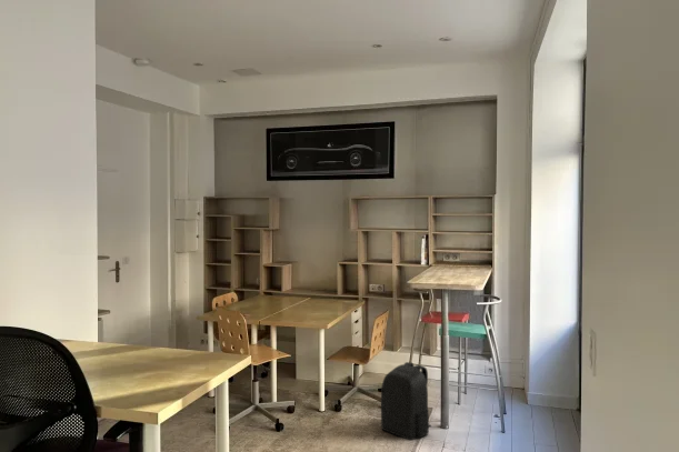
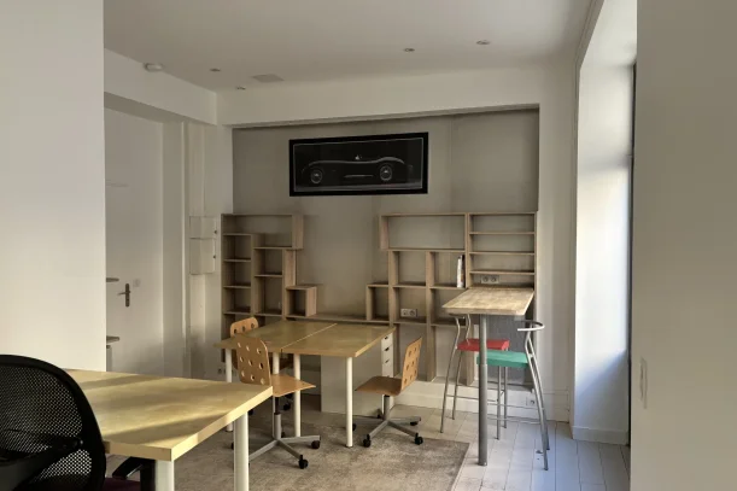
- backpack [380,361,432,441]
